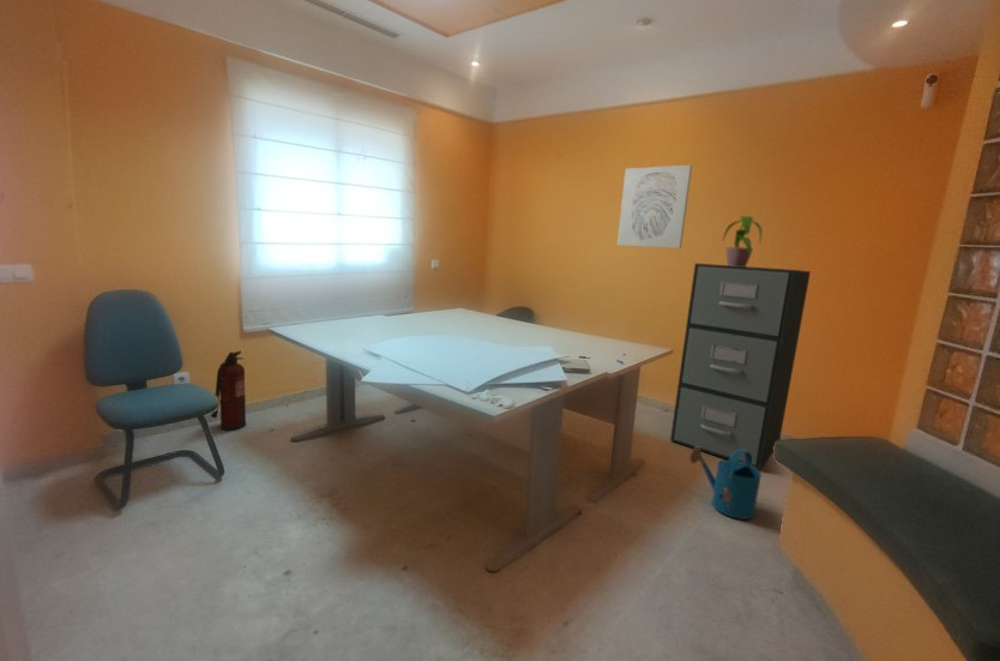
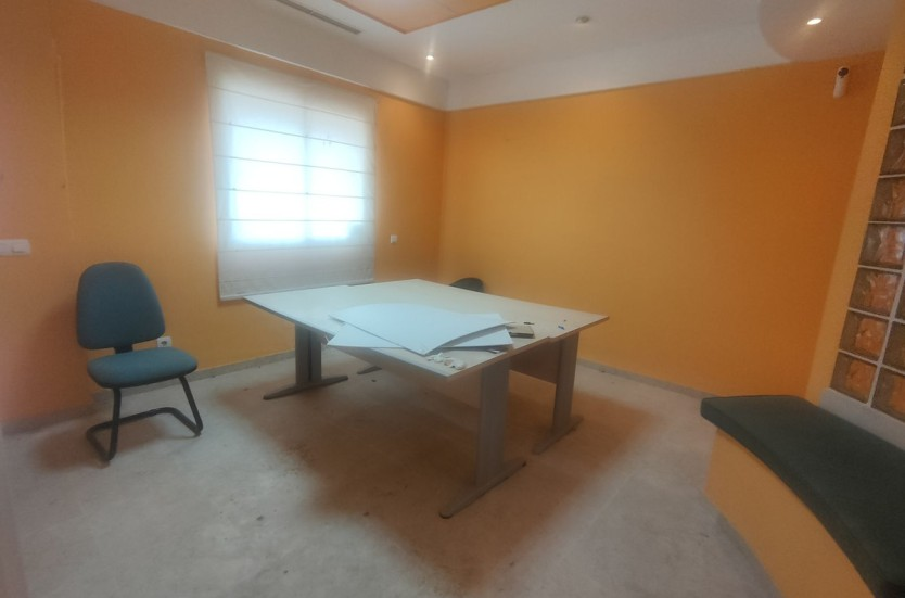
- filing cabinet [669,263,812,470]
- wall art [616,163,693,250]
- potted plant [722,215,764,266]
- fire extinguisher [210,350,247,432]
- watering can [688,446,763,521]
